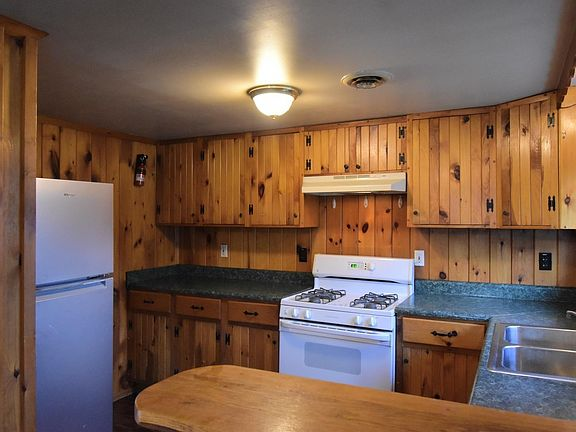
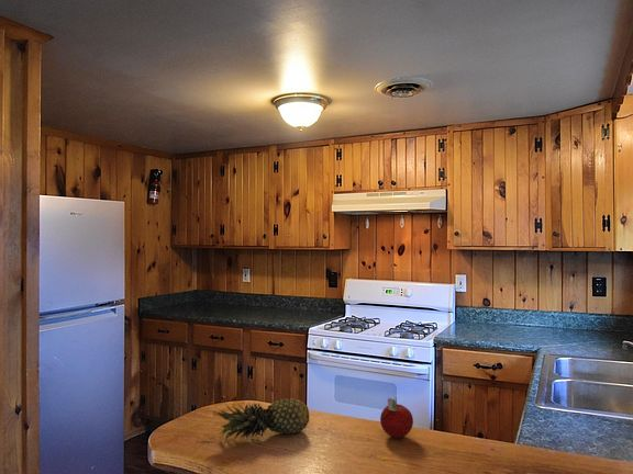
+ fruit [216,397,310,442]
+ fruit [379,397,414,439]
